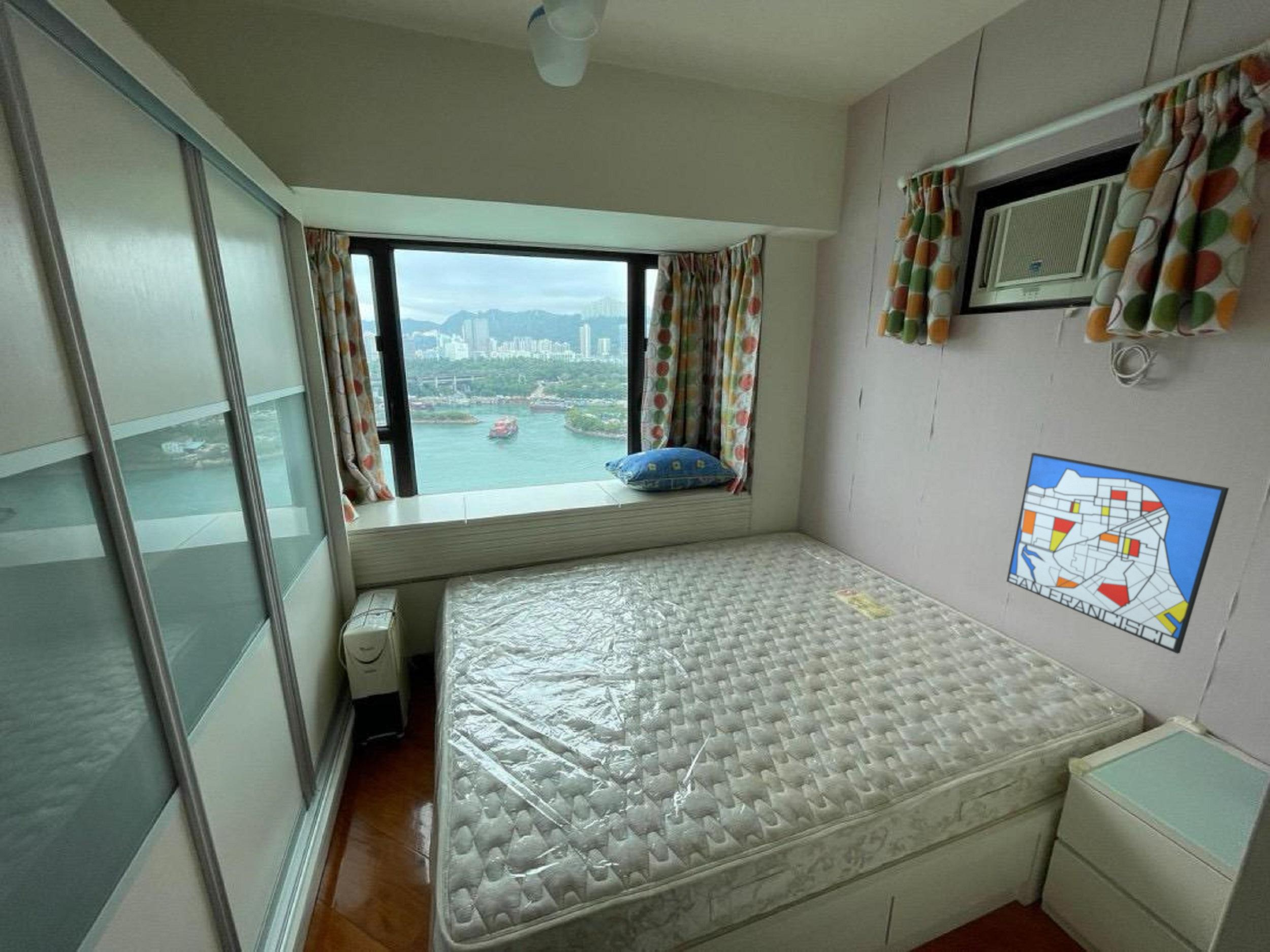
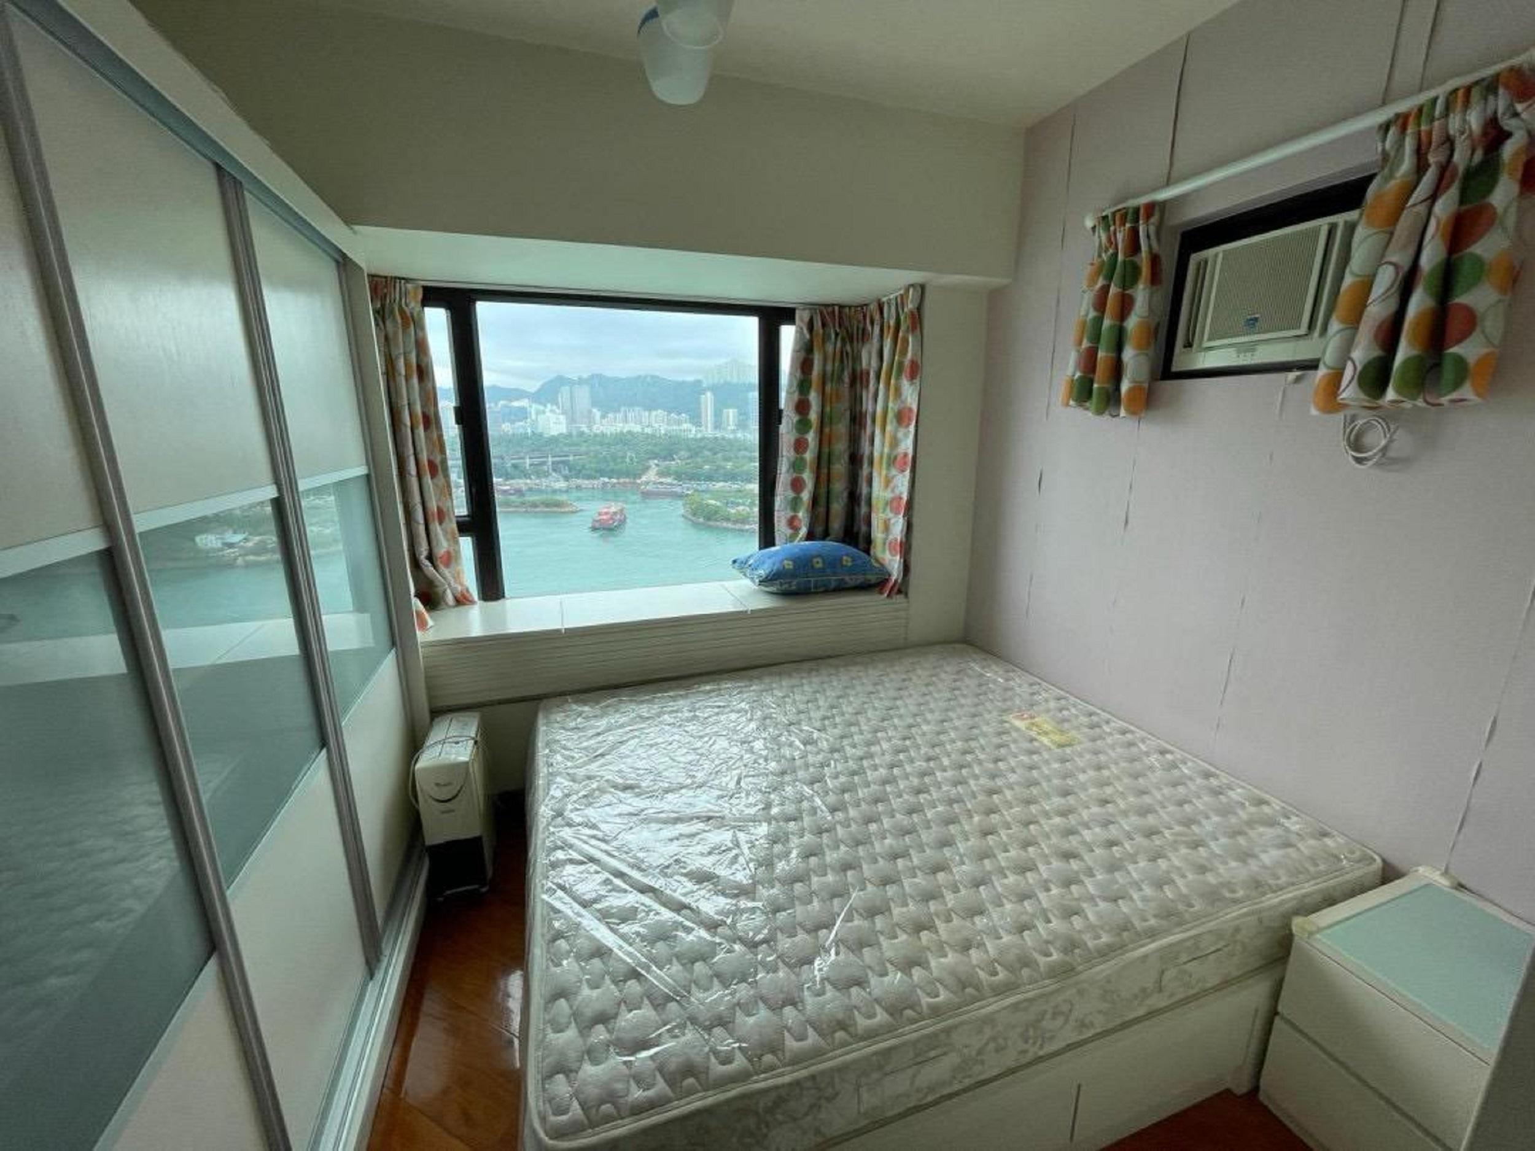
- wall art [1006,452,1229,654]
